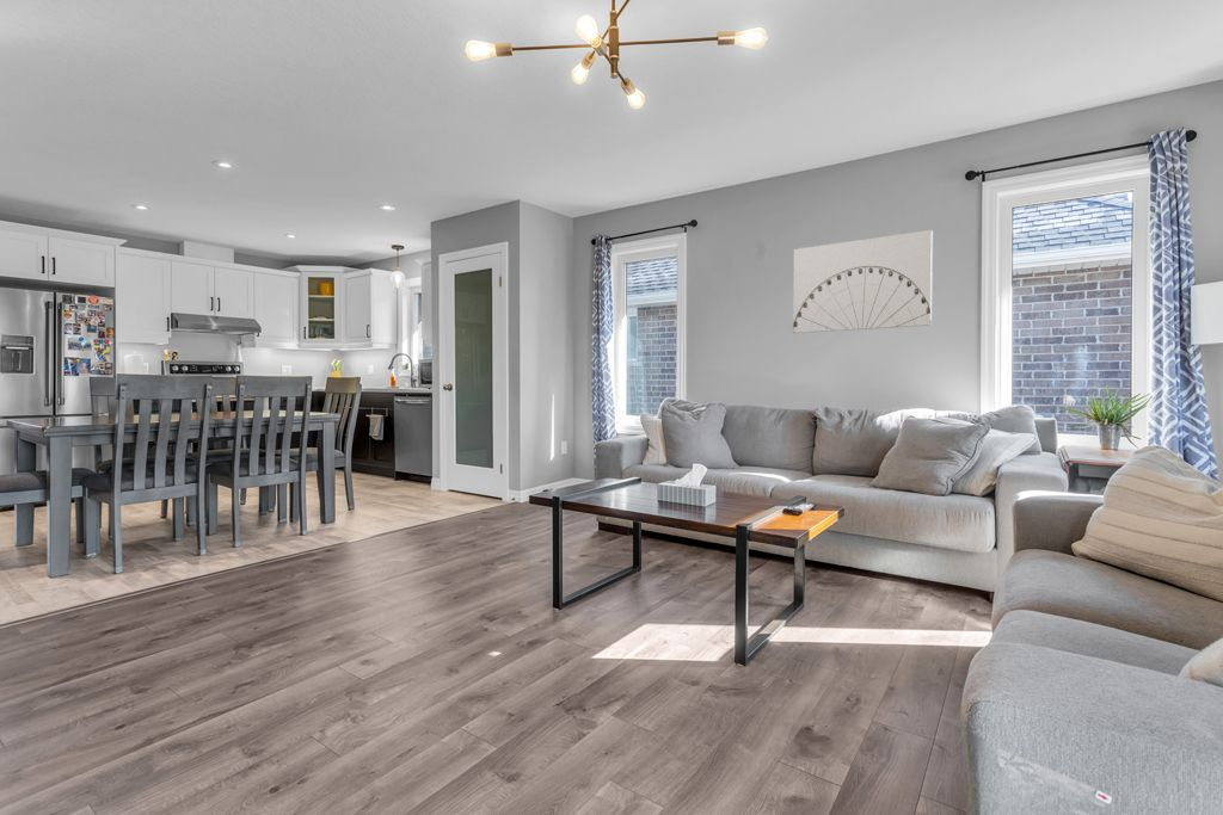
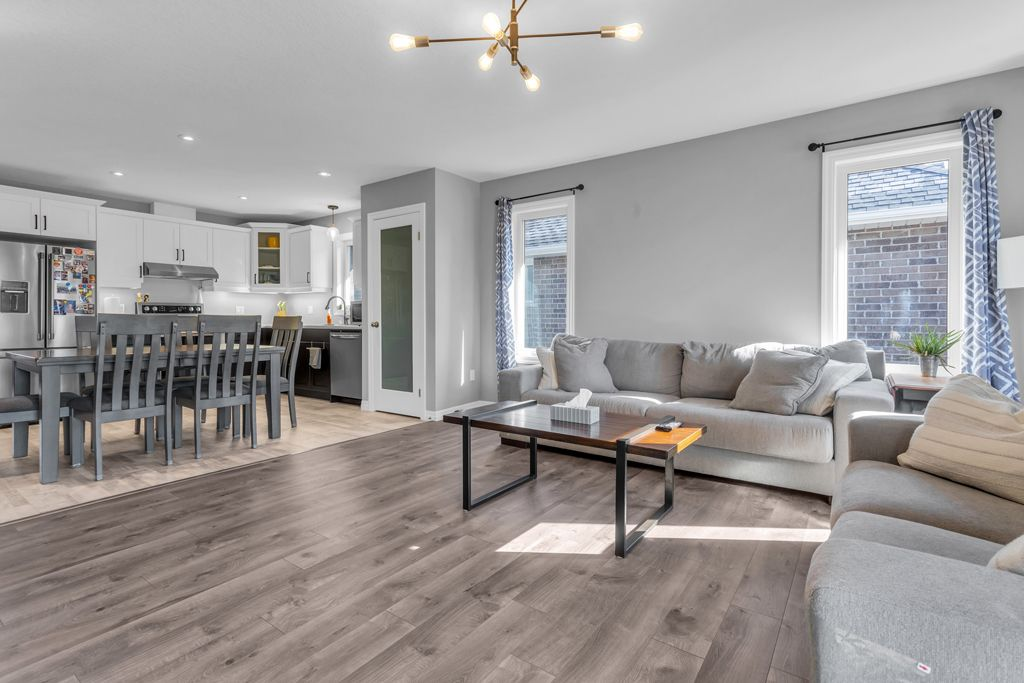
- wall art [792,229,934,334]
